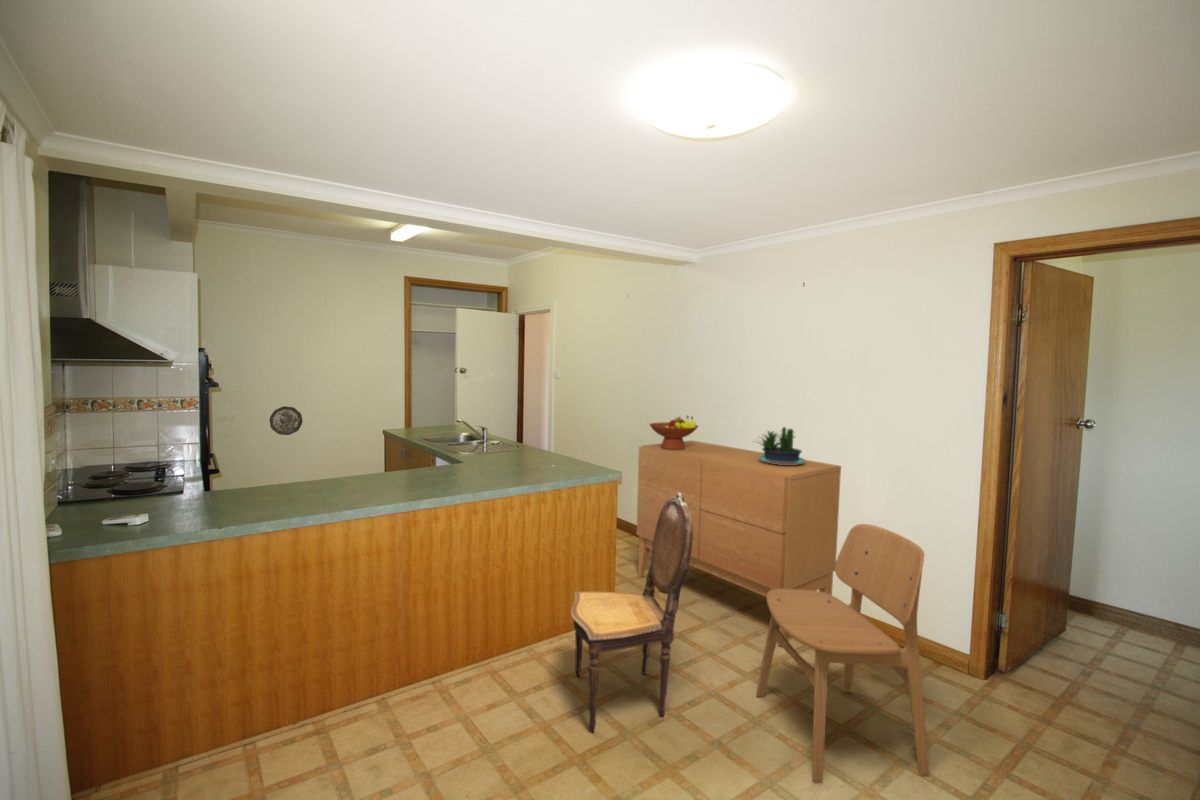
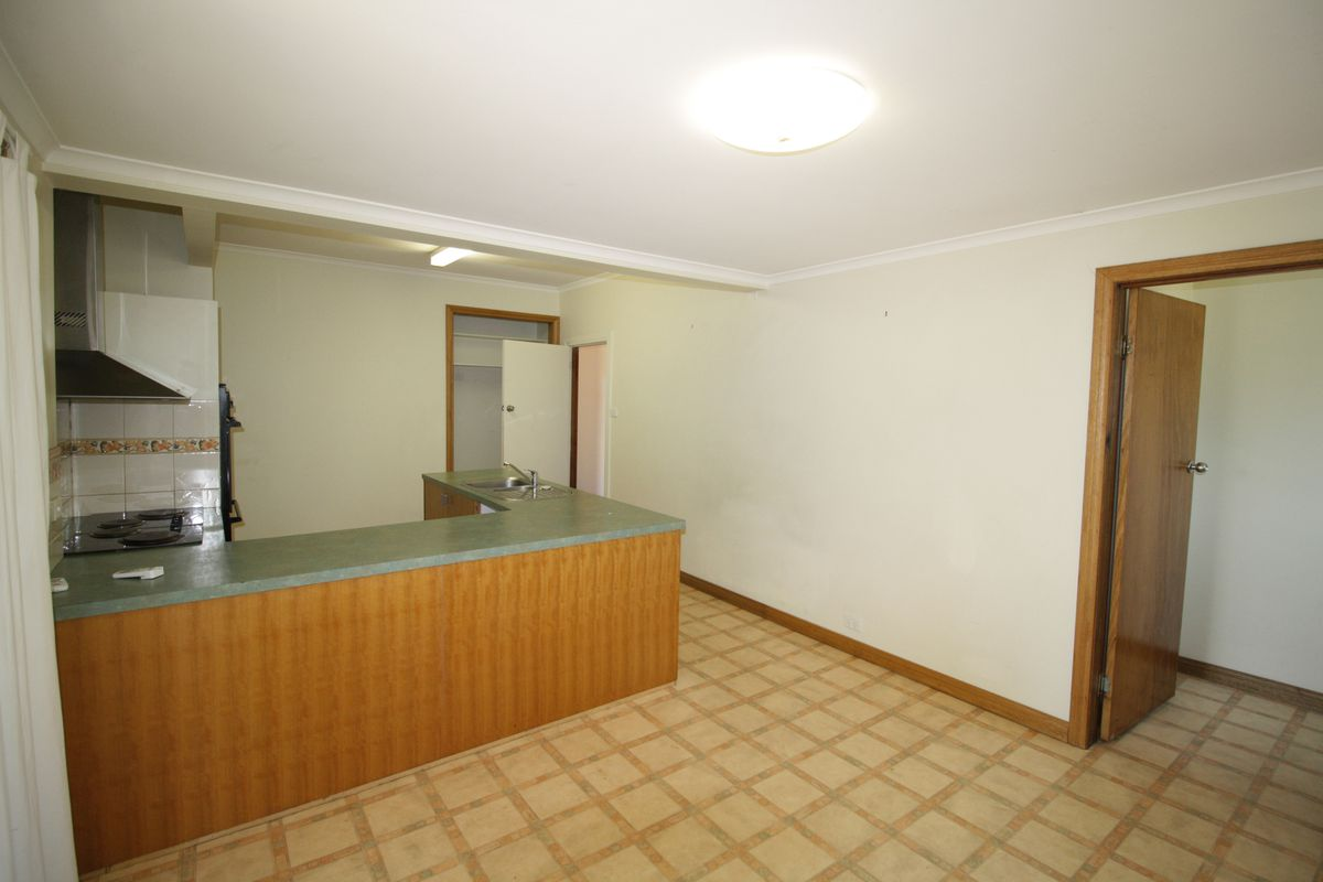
- decorative plate [268,405,304,436]
- dining chair [755,523,931,784]
- potted plant [753,426,806,465]
- fruit bowl [648,414,699,450]
- dining chair [570,493,693,733]
- sideboard [635,439,842,646]
